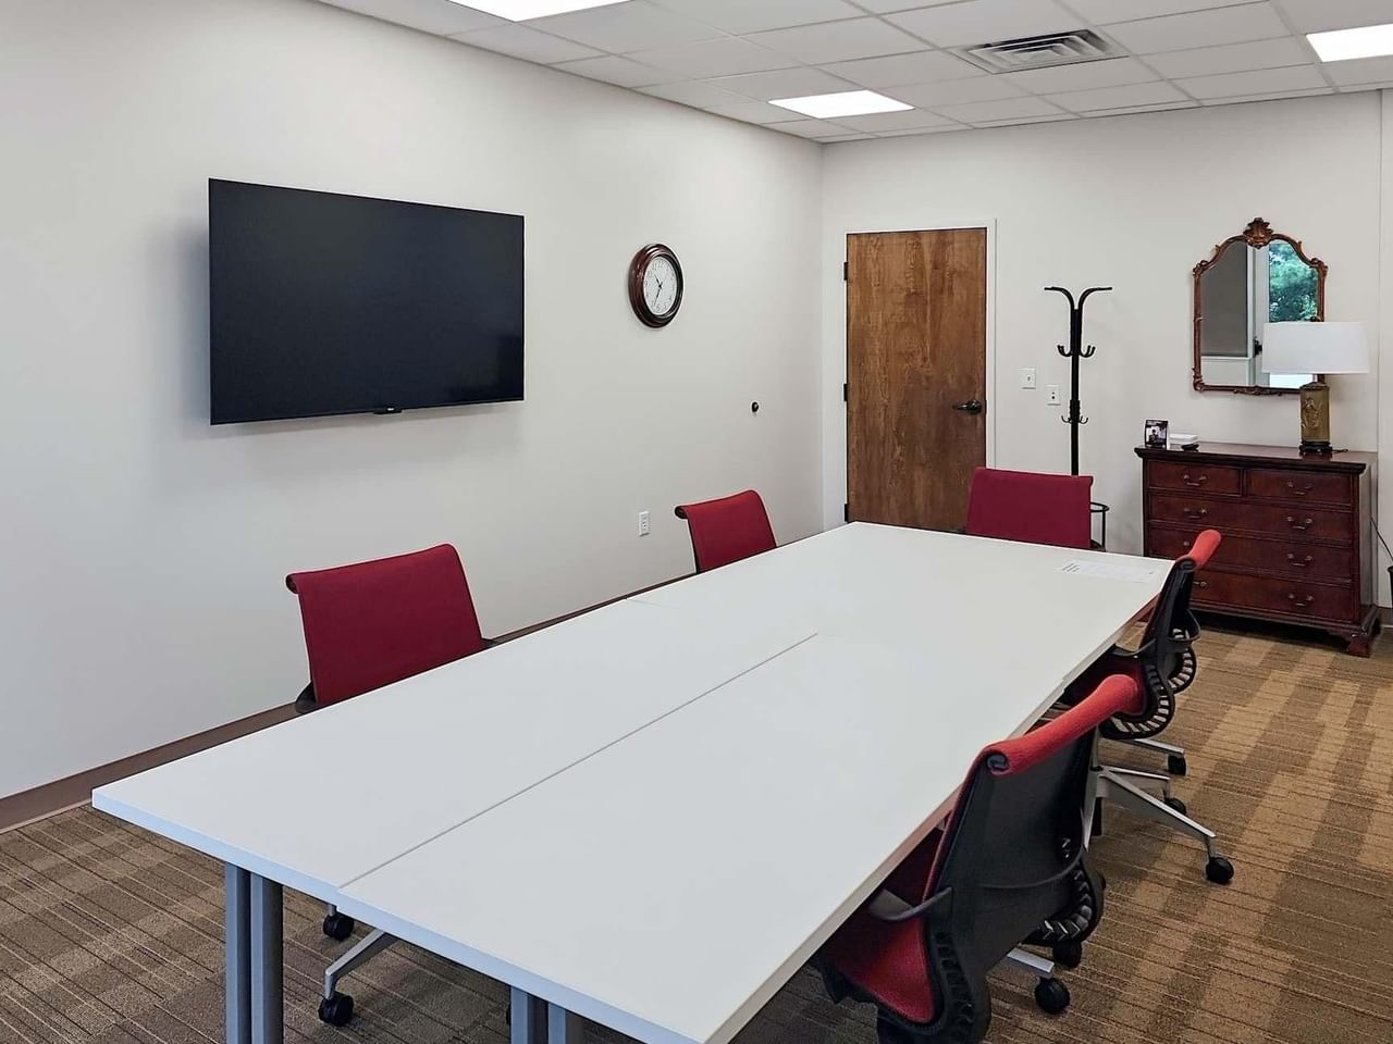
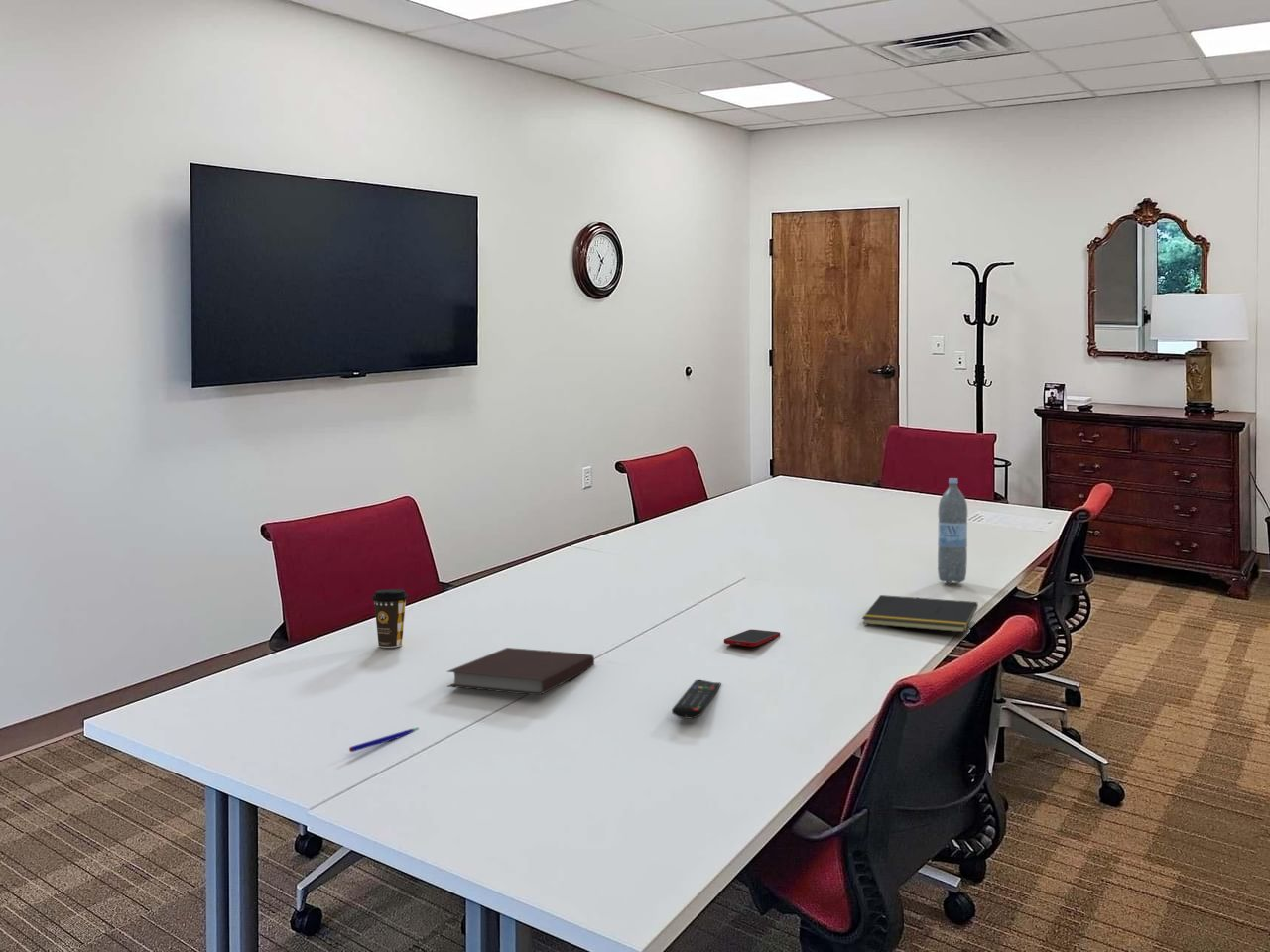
+ remote control [671,679,722,719]
+ notepad [861,594,978,634]
+ water bottle [937,477,968,584]
+ pen [348,727,420,753]
+ notebook [445,647,595,696]
+ cell phone [723,629,781,648]
+ coffee cup [371,588,409,649]
